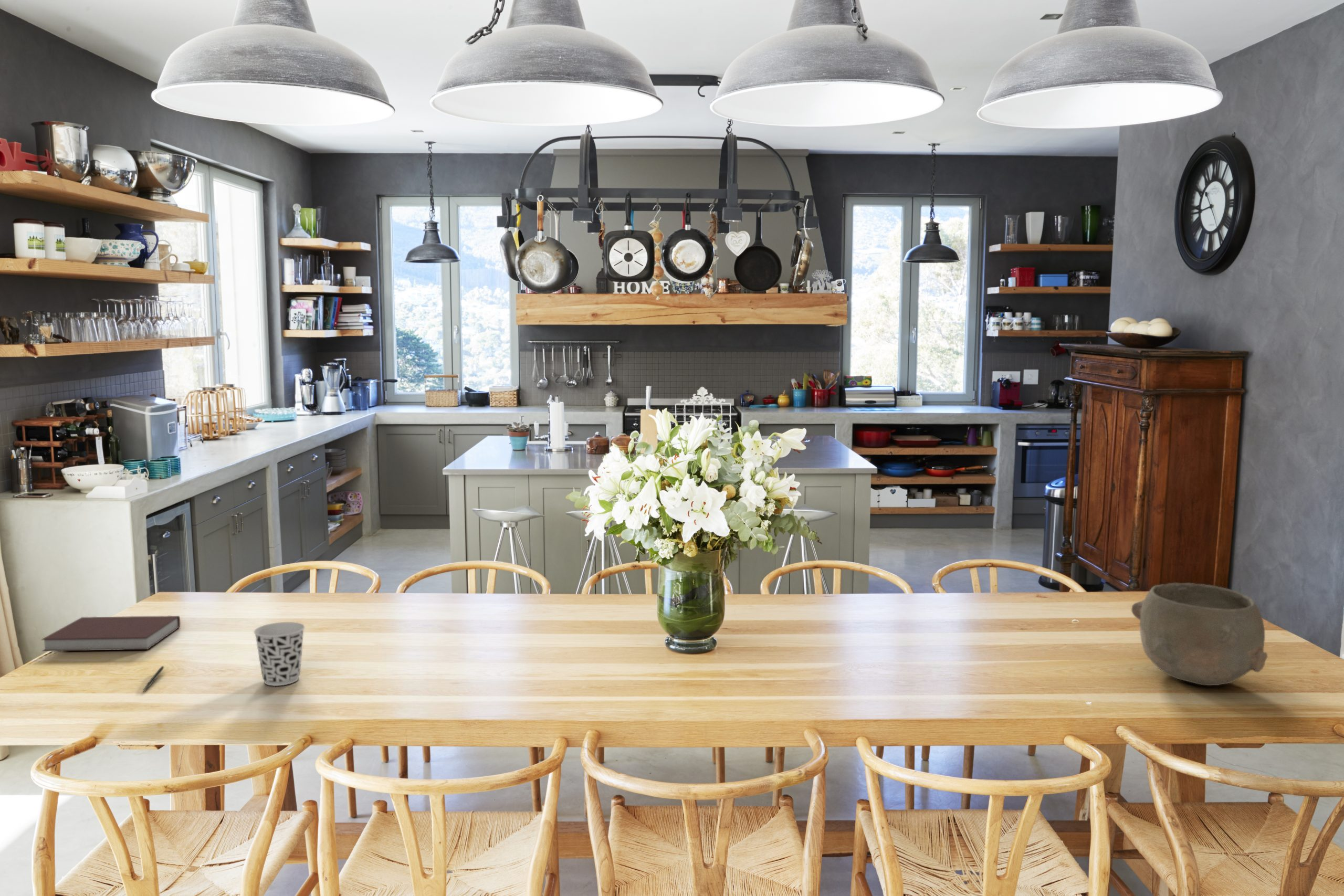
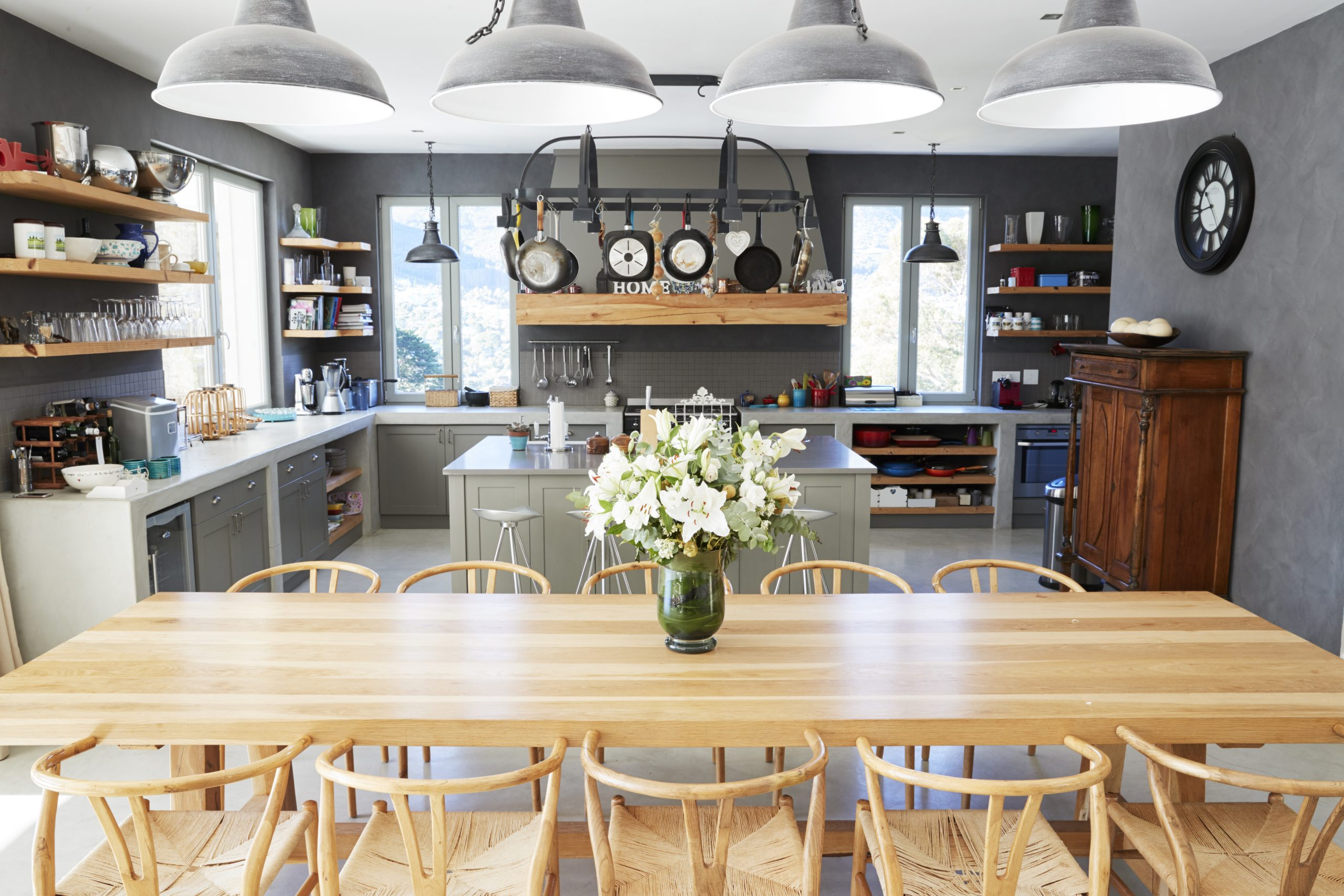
- cup [253,621,306,687]
- pen [142,666,164,693]
- notebook [41,615,181,652]
- bowl [1131,582,1268,686]
